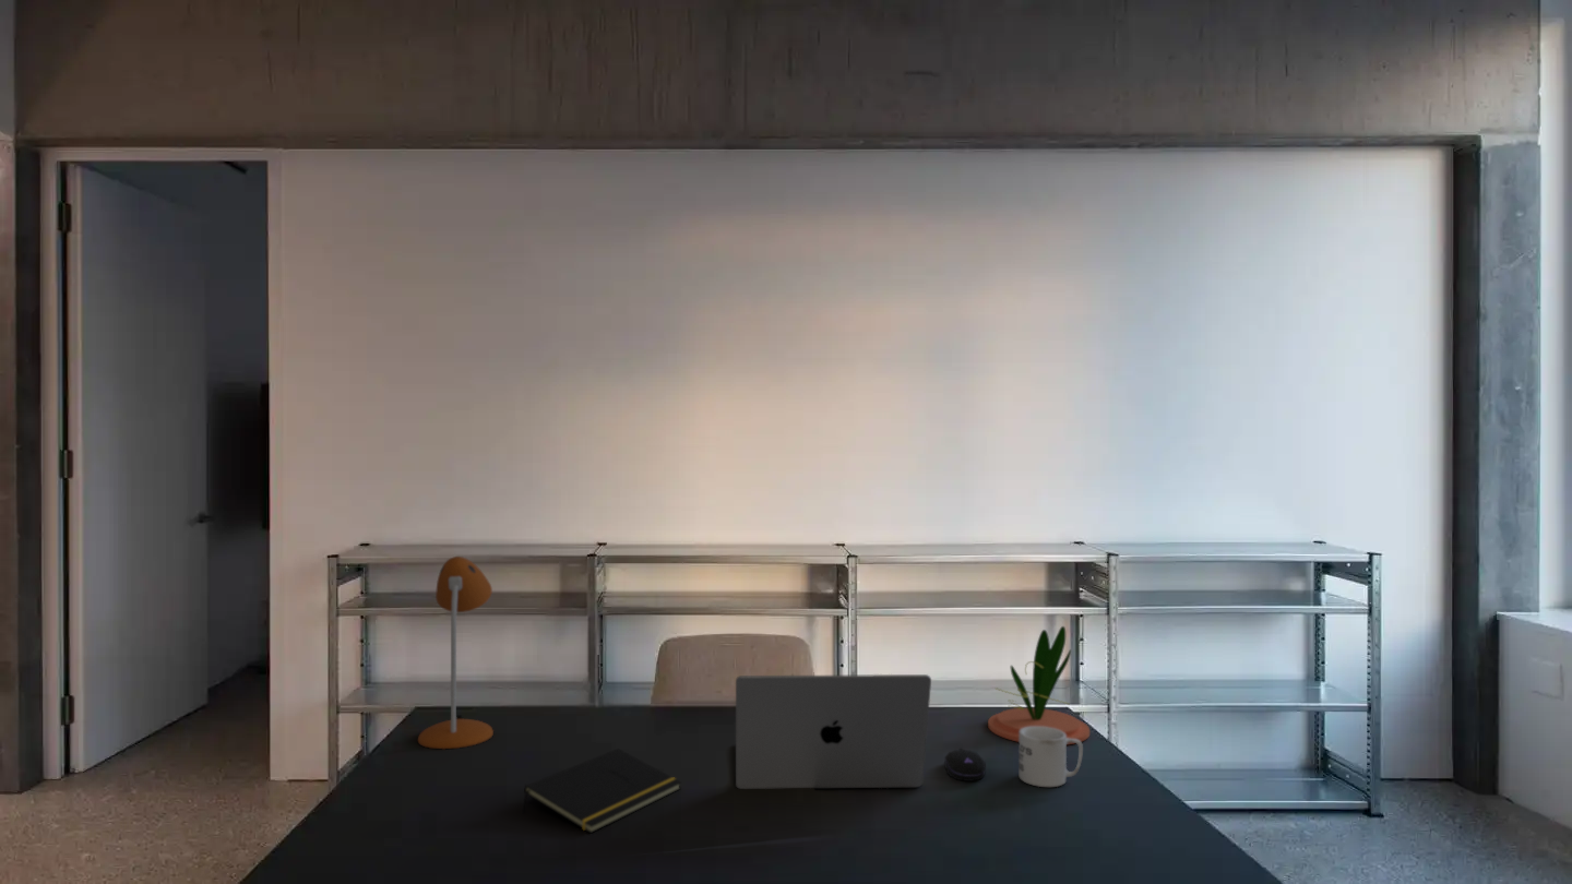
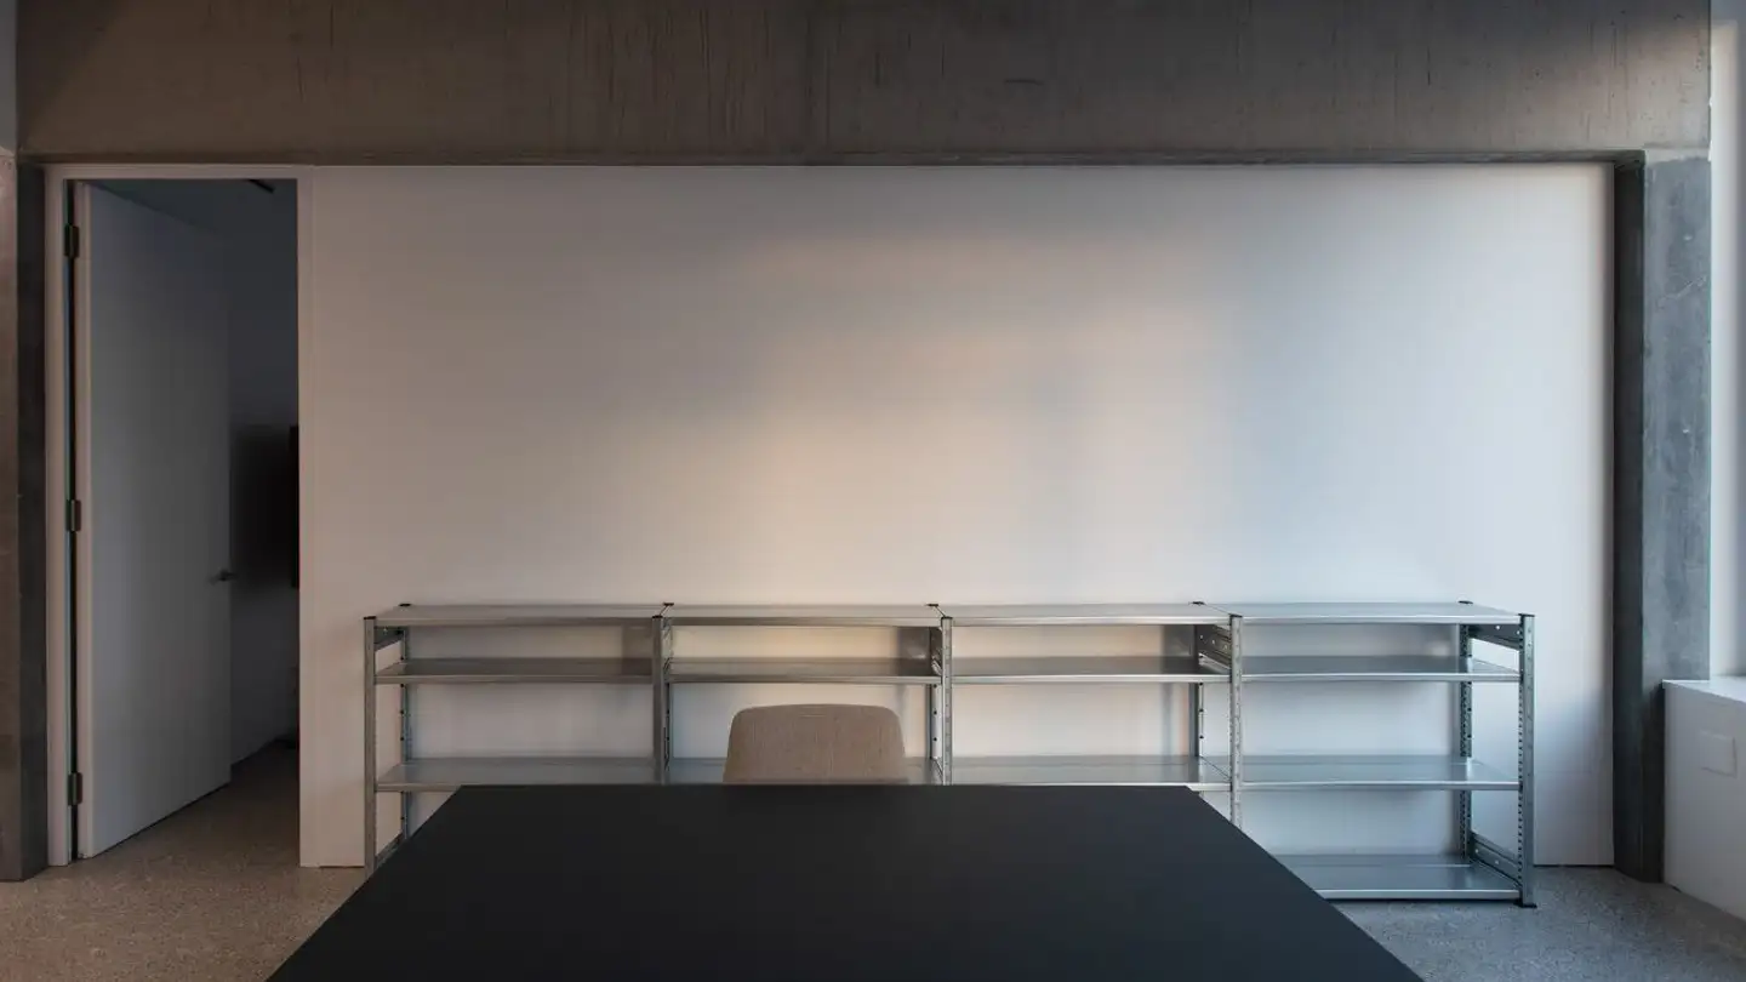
- notepad [521,748,682,834]
- plant [987,625,1091,745]
- mug [1017,726,1084,788]
- computer mouse [943,748,987,783]
- desk lamp [417,556,495,751]
- laptop [735,673,932,790]
